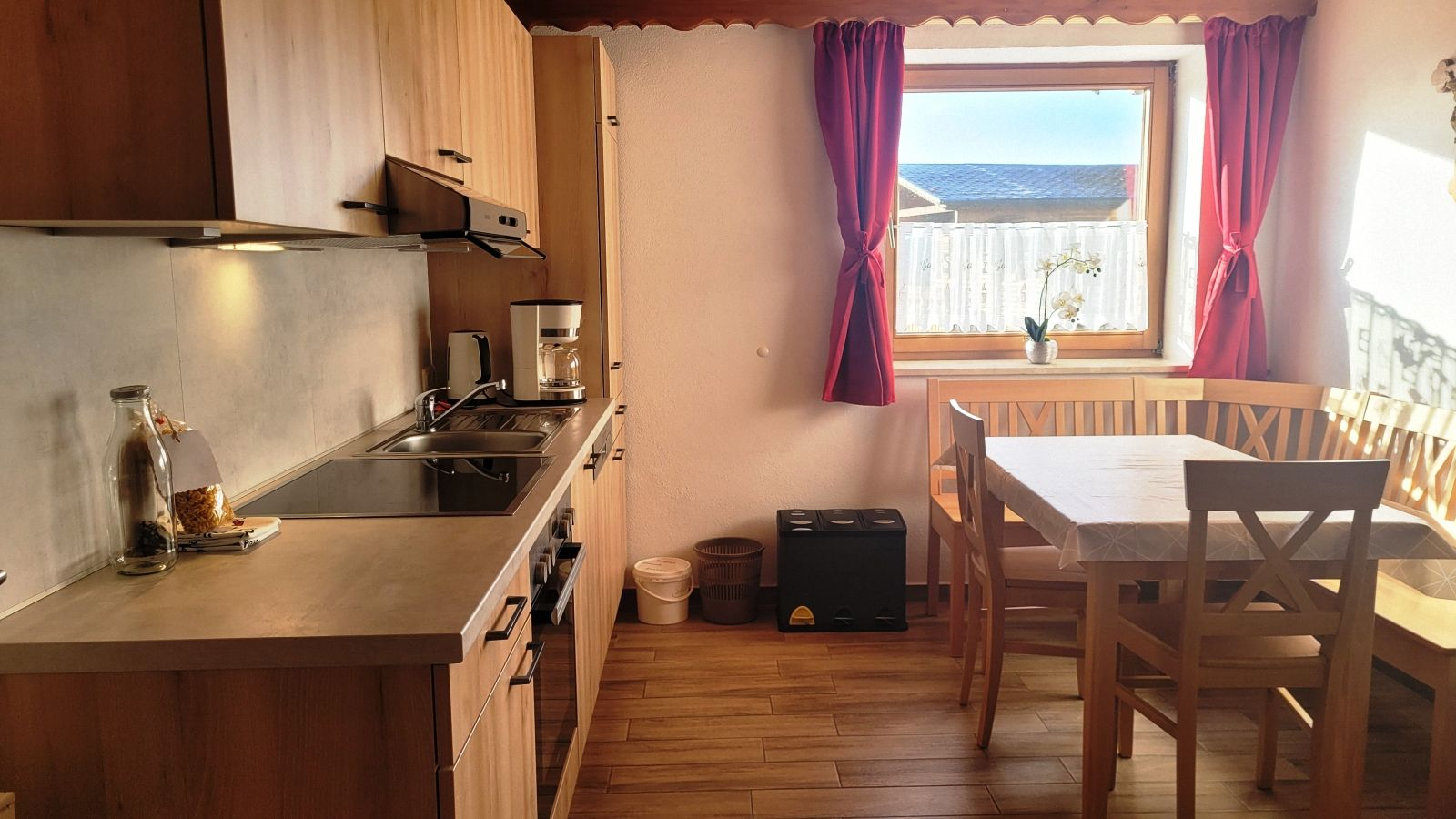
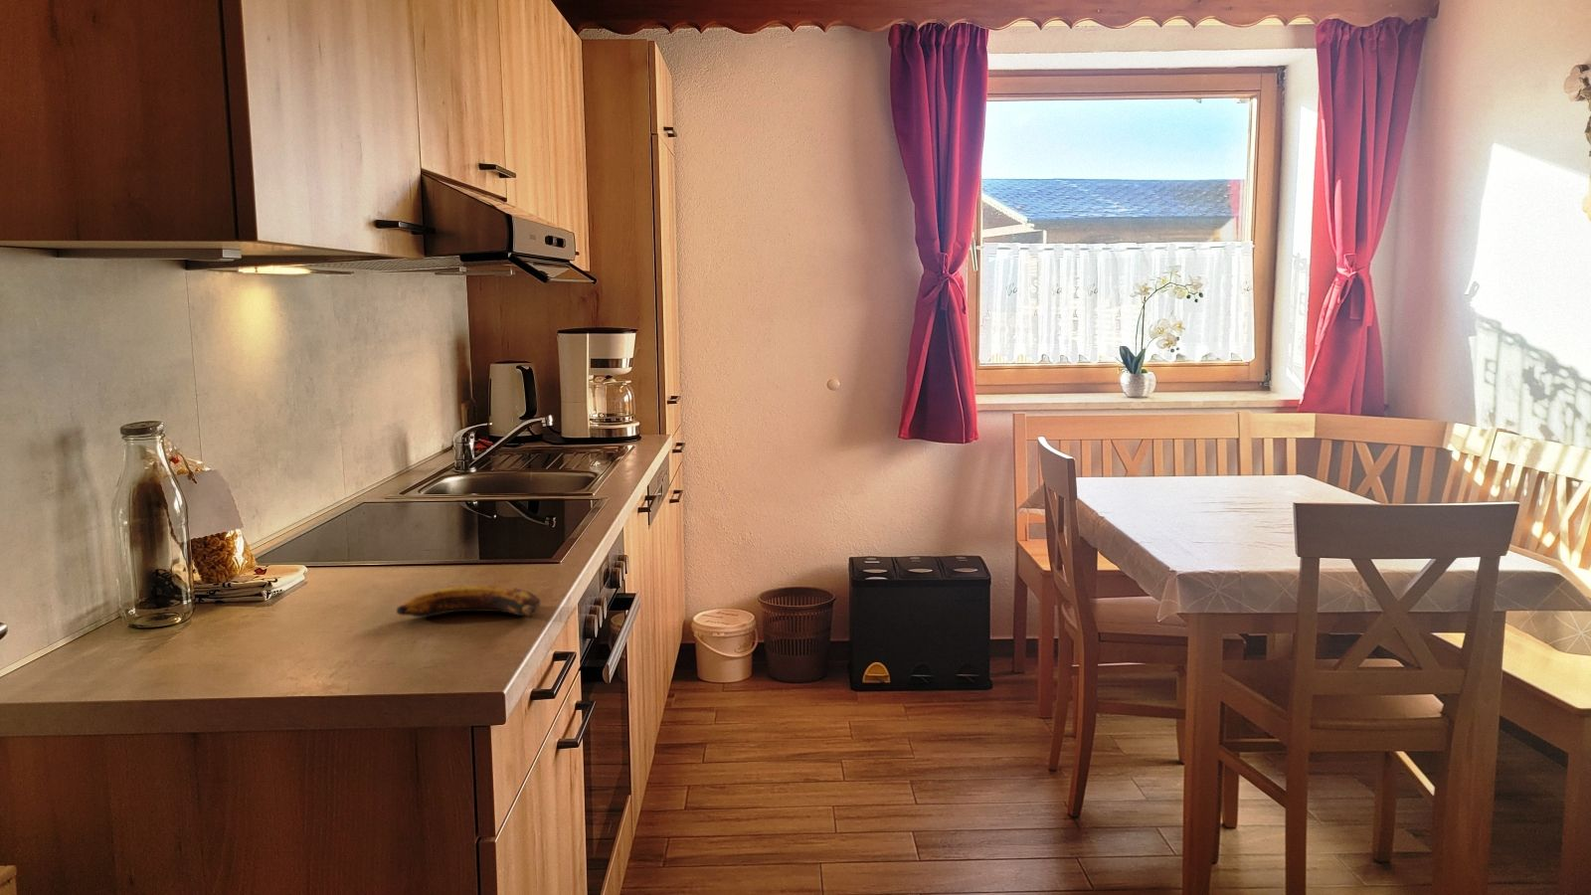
+ banana [396,584,541,619]
